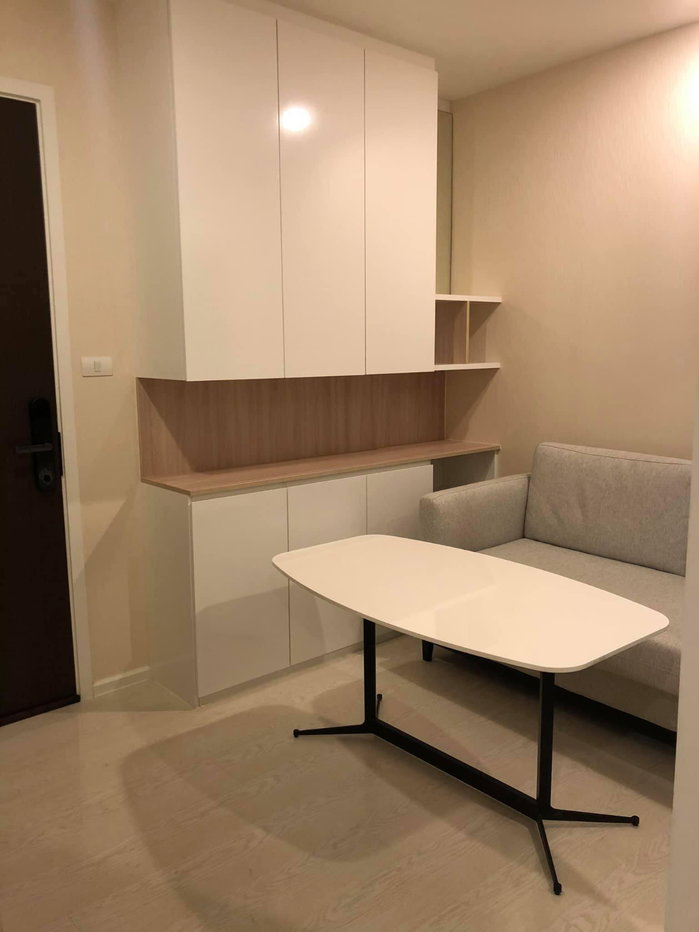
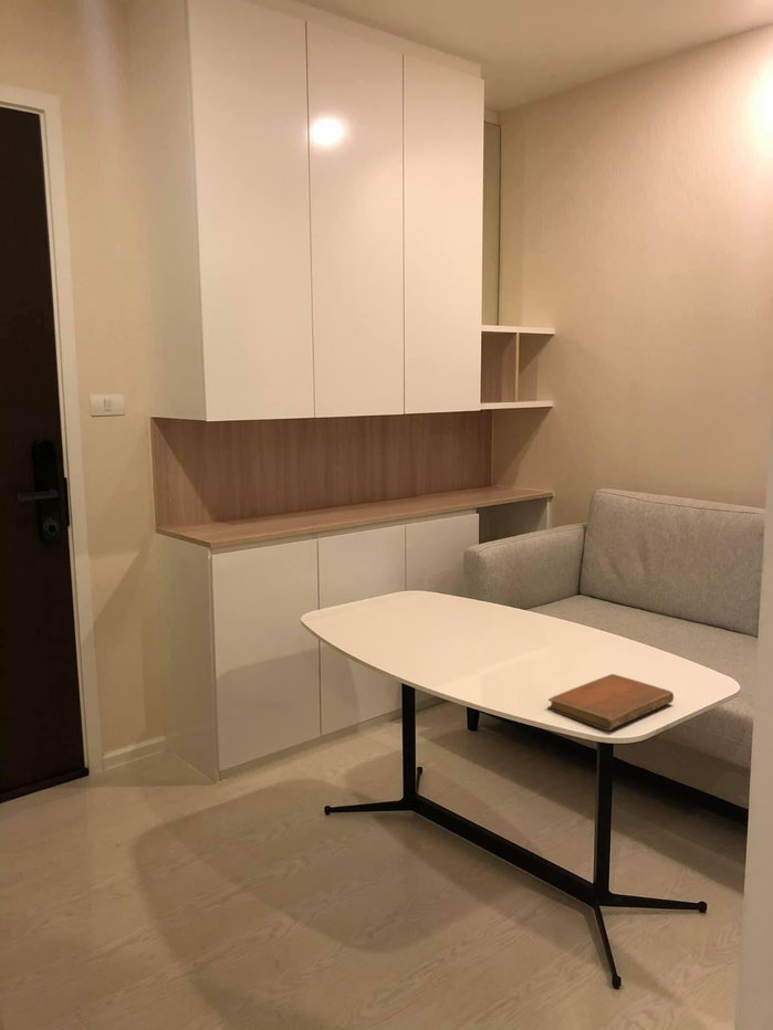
+ notebook [546,673,675,732]
